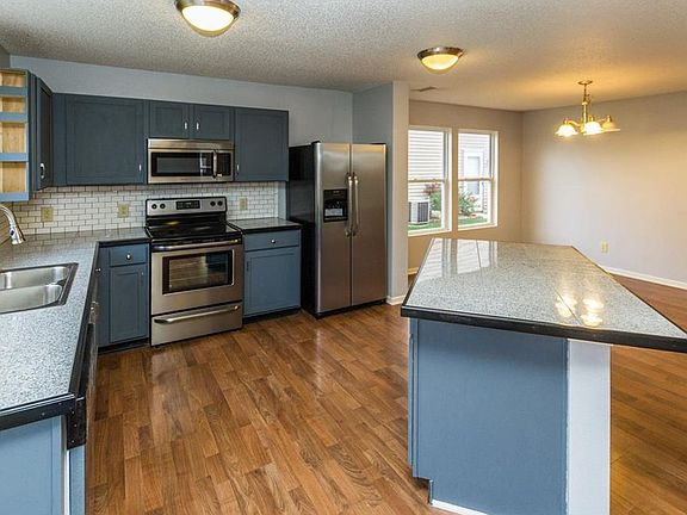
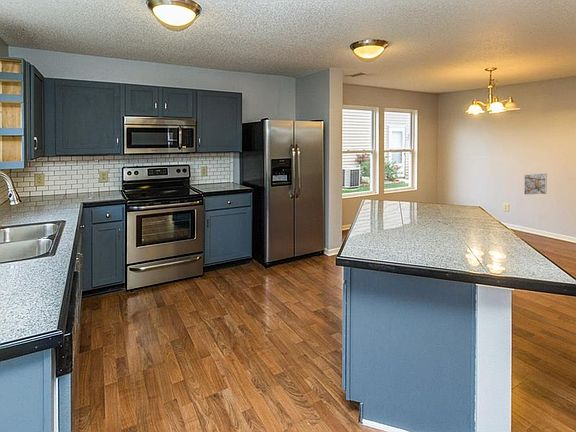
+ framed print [523,172,548,196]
